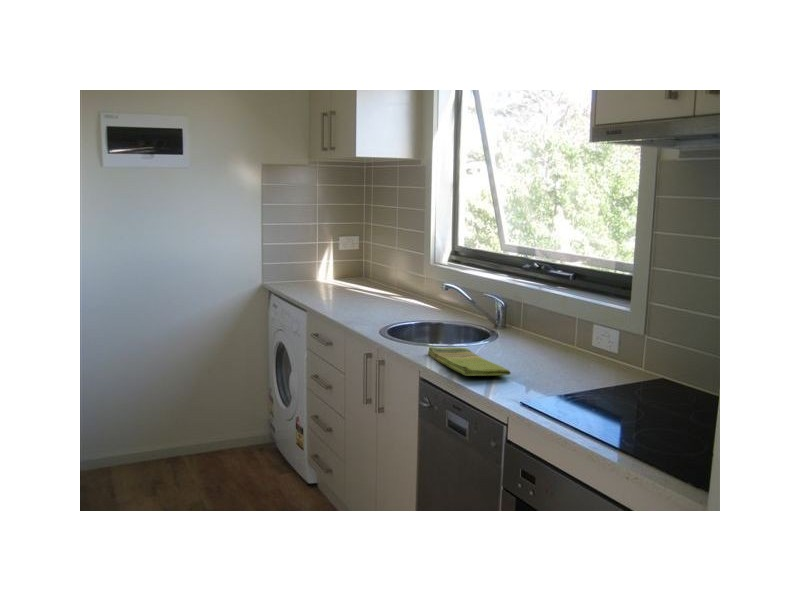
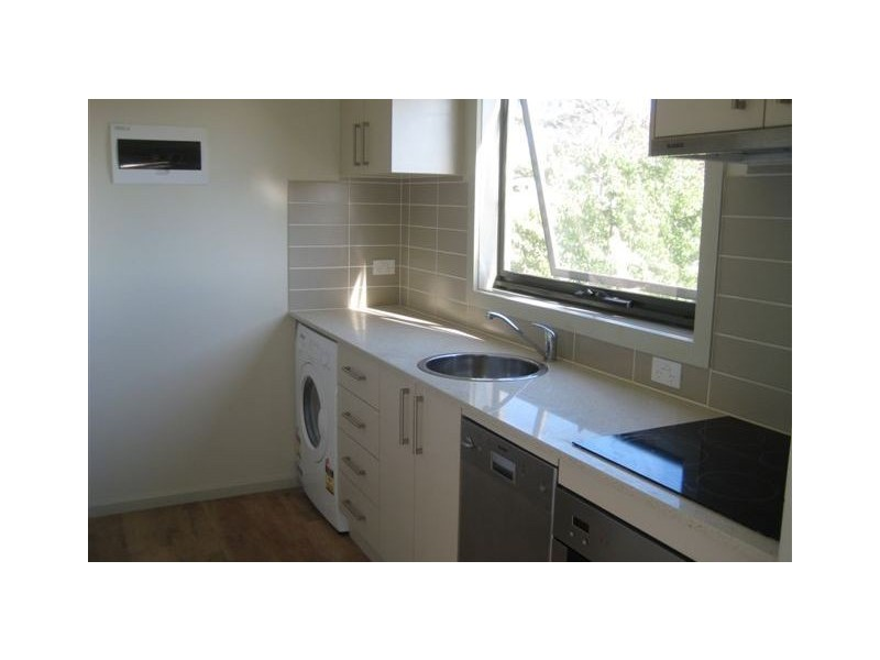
- dish towel [427,346,512,377]
